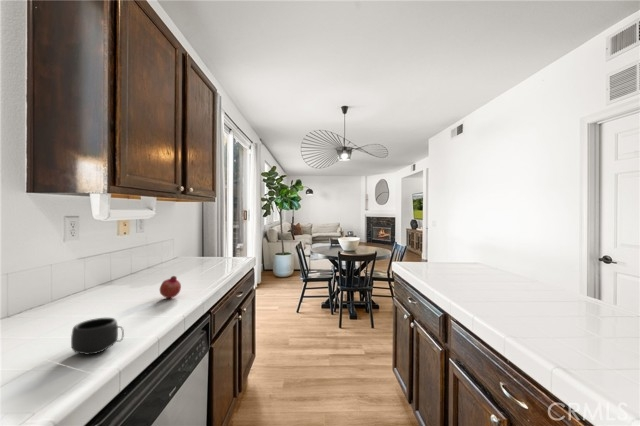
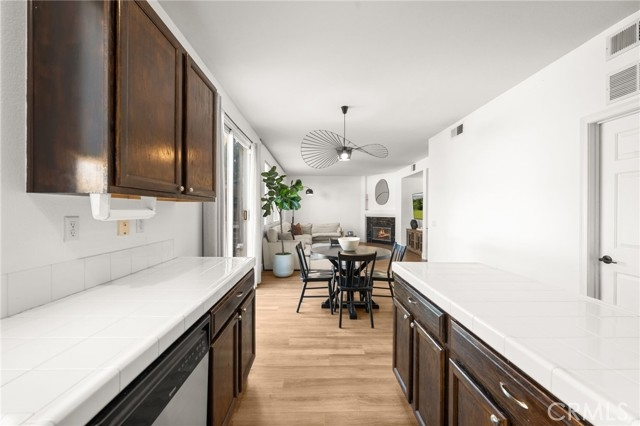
- fruit [159,275,182,299]
- mug [70,317,125,356]
